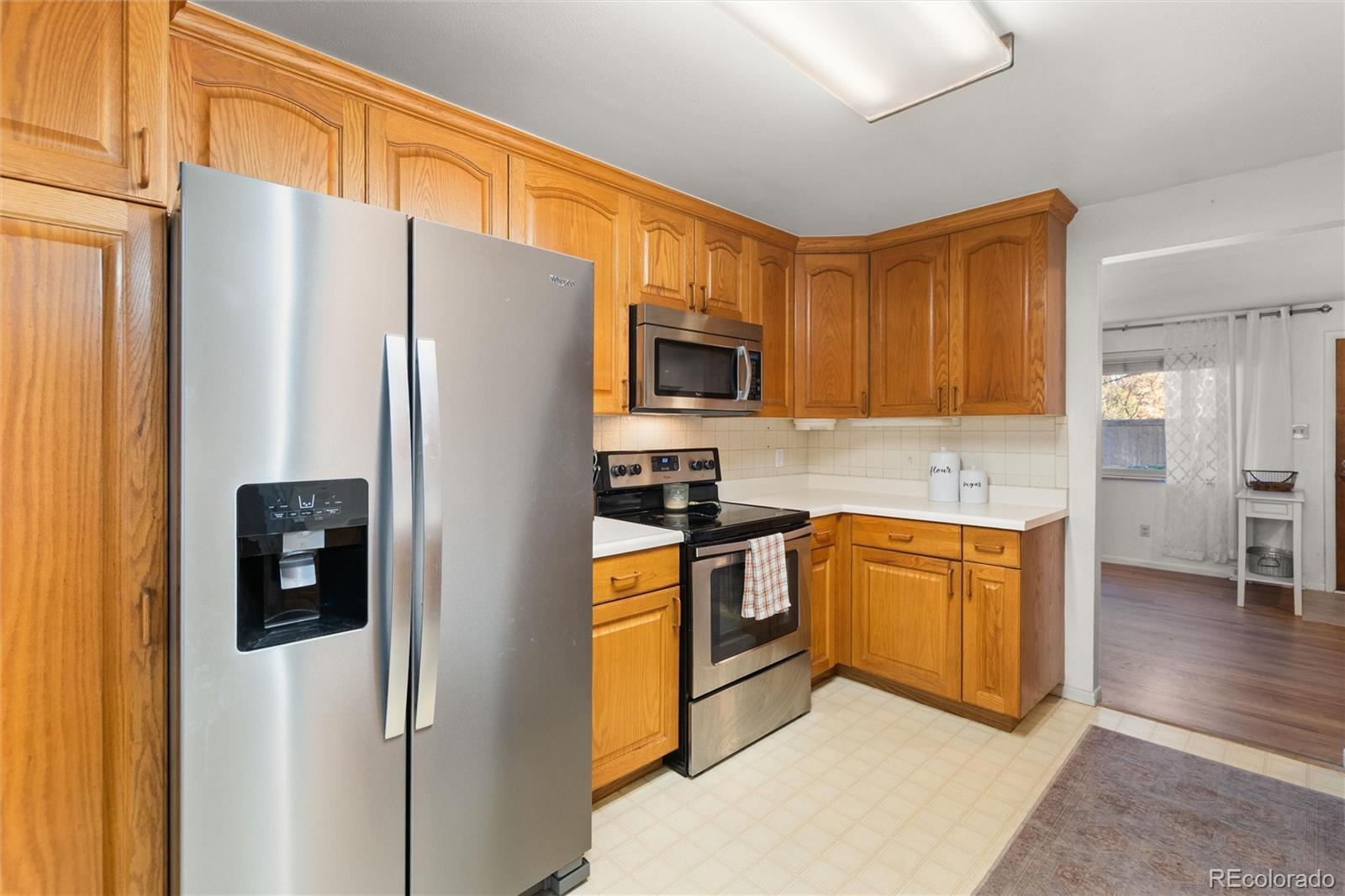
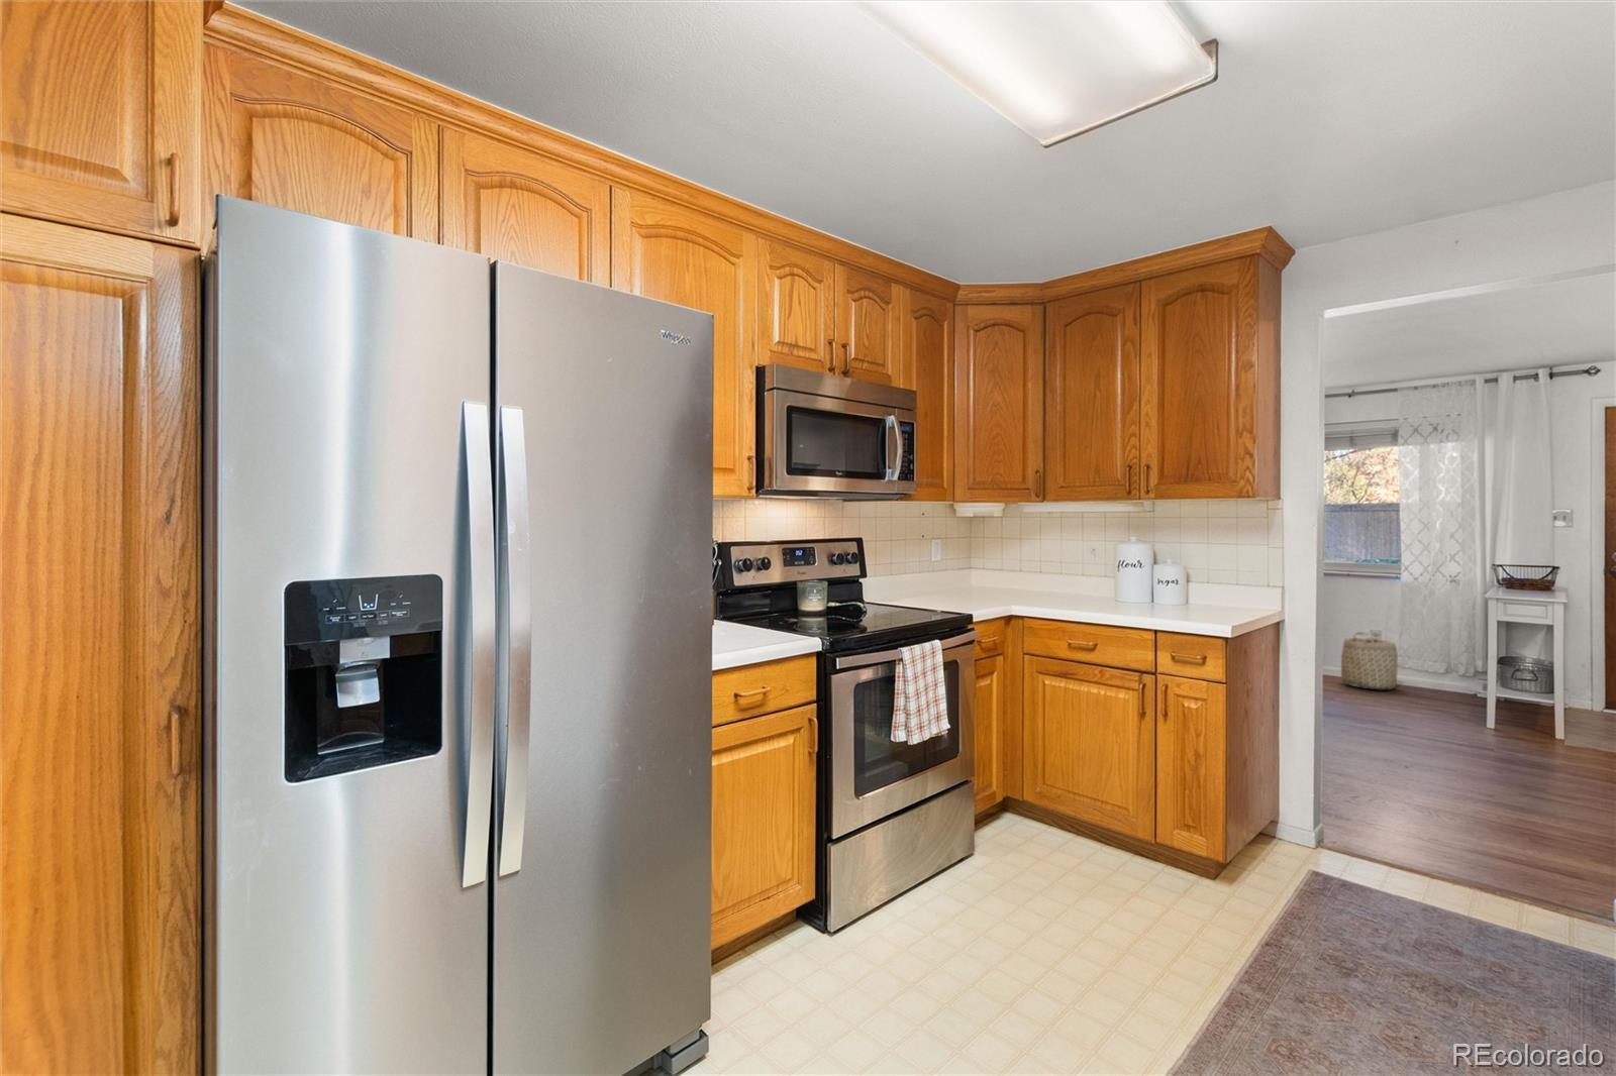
+ basket [1341,630,1399,691]
